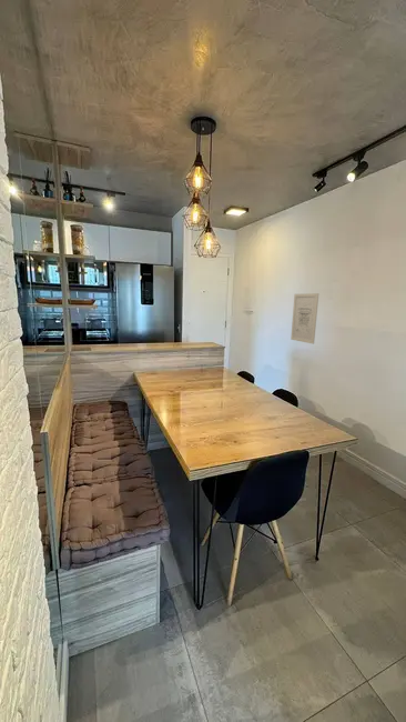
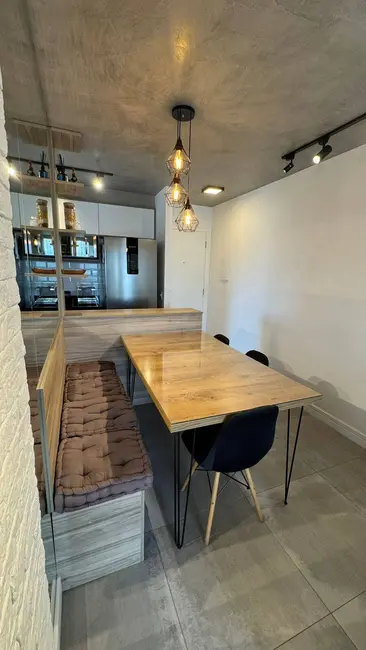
- wall art [290,292,319,345]
